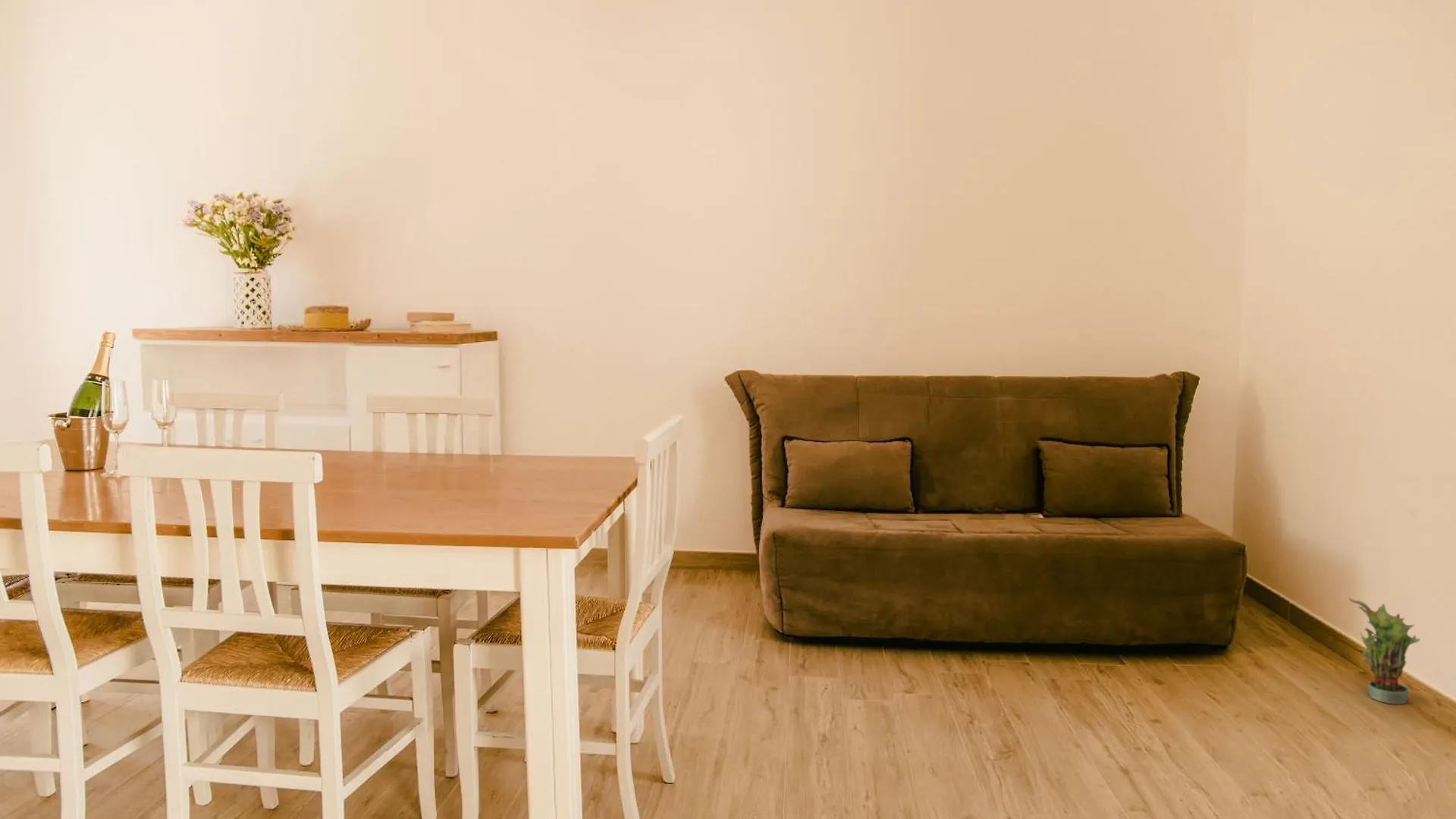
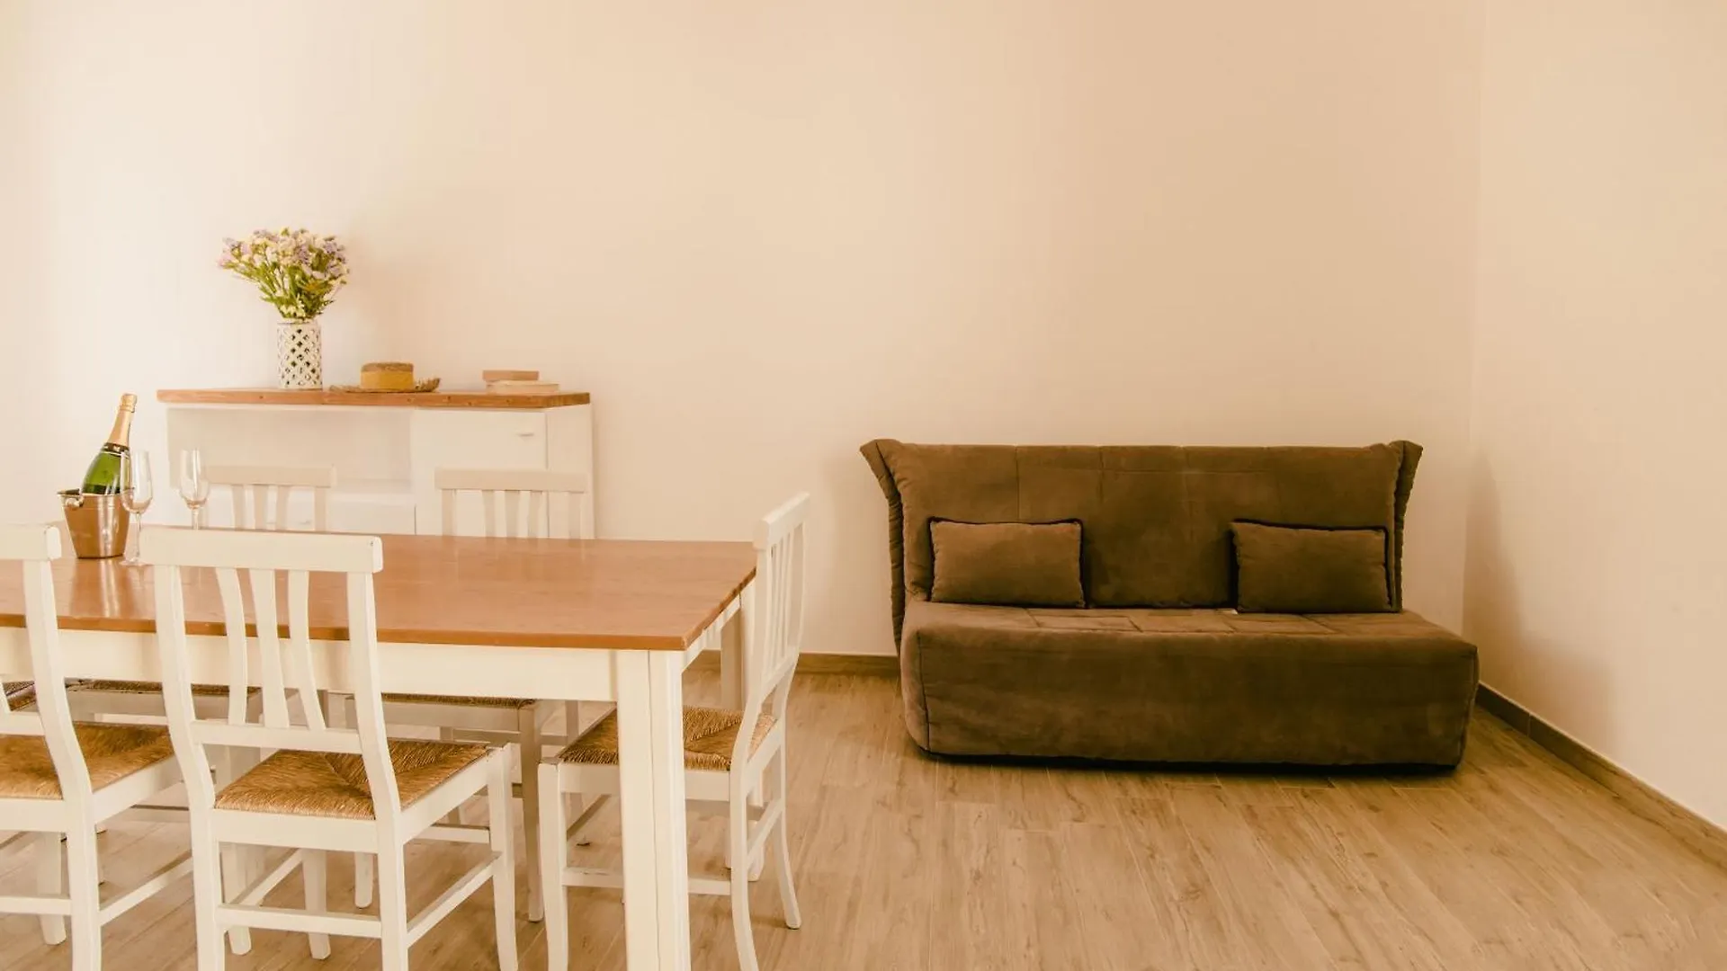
- potted plant [1347,596,1421,705]
